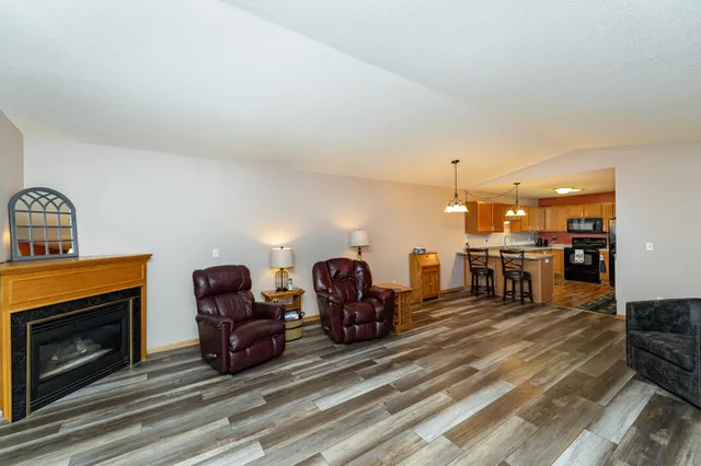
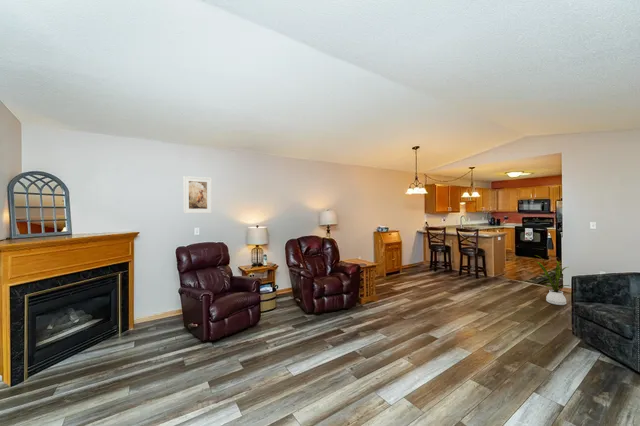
+ house plant [534,254,570,306]
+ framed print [183,175,213,214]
